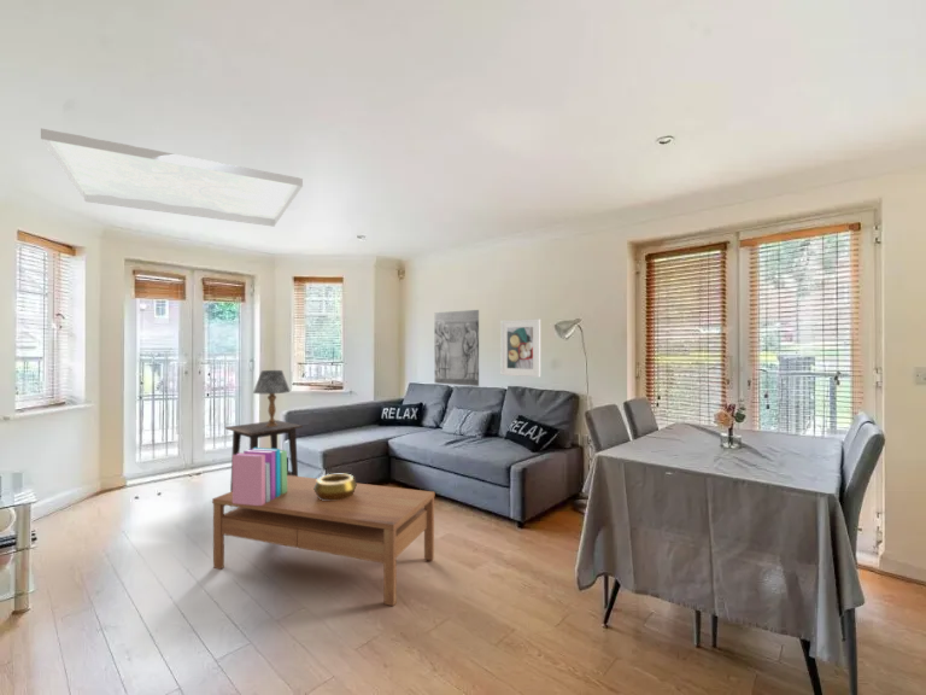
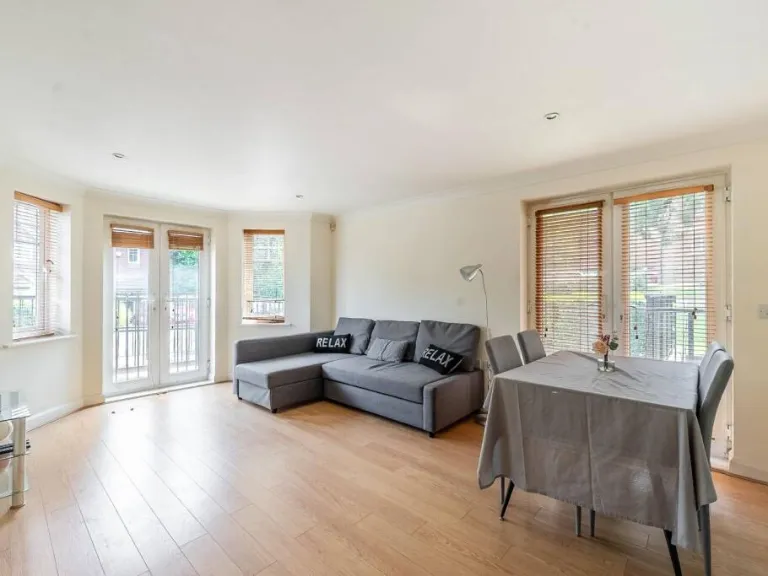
- books [232,446,288,506]
- wall relief [434,309,480,387]
- decorative bowl [313,473,358,501]
- coffee table [211,475,435,607]
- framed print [499,317,541,378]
- table lamp [252,369,292,427]
- side table [224,419,304,492]
- ceiling panel [40,127,304,228]
